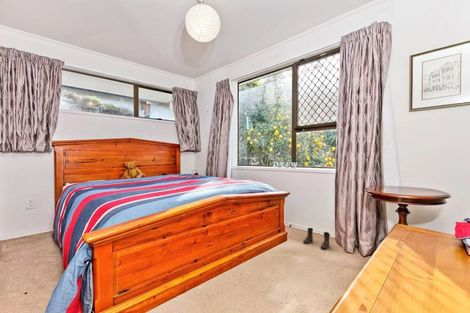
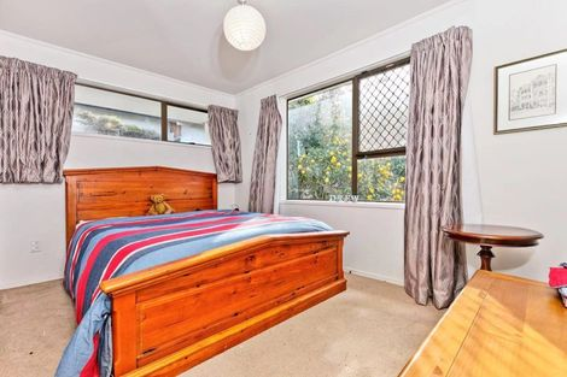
- boots [302,227,331,250]
